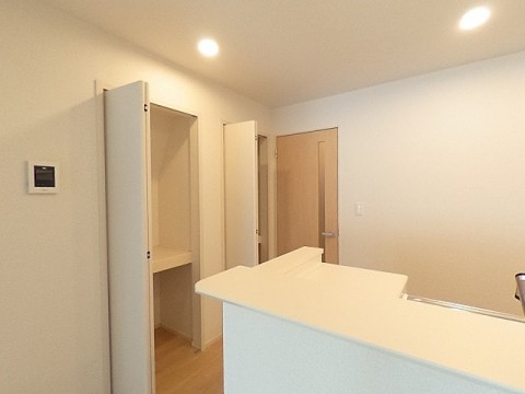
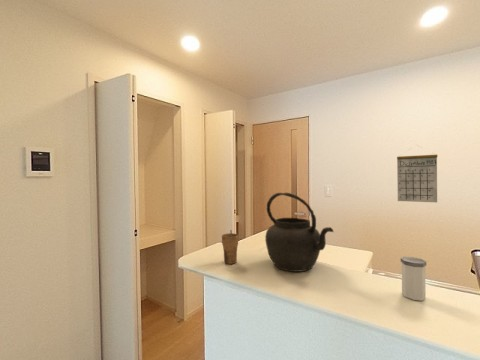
+ cup [221,229,239,265]
+ salt shaker [400,256,427,301]
+ calendar [396,144,438,203]
+ kettle [264,192,334,273]
